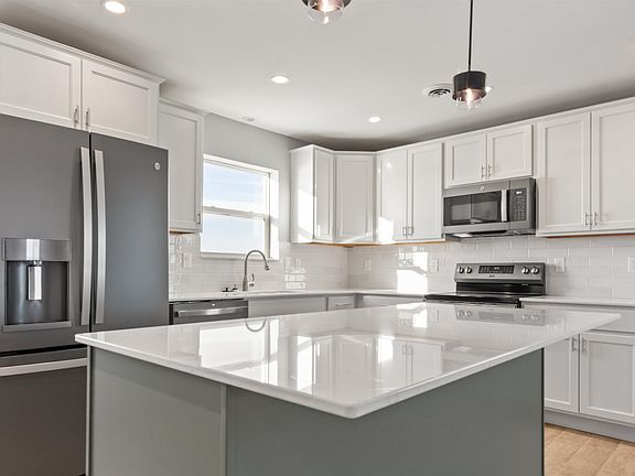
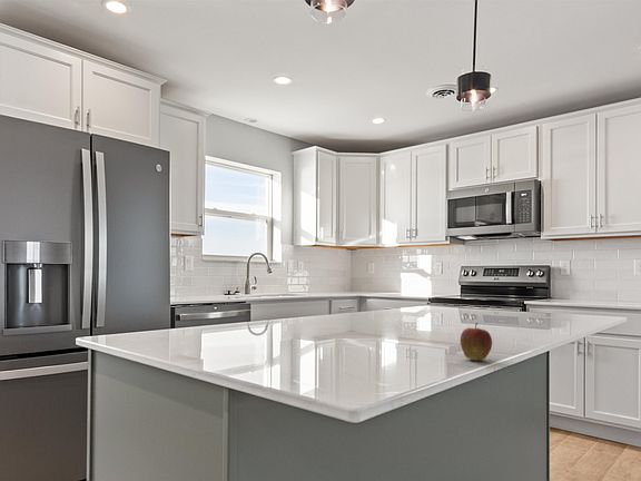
+ fruit [460,322,493,362]
